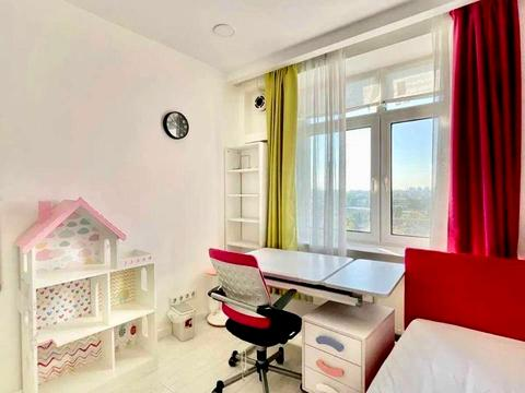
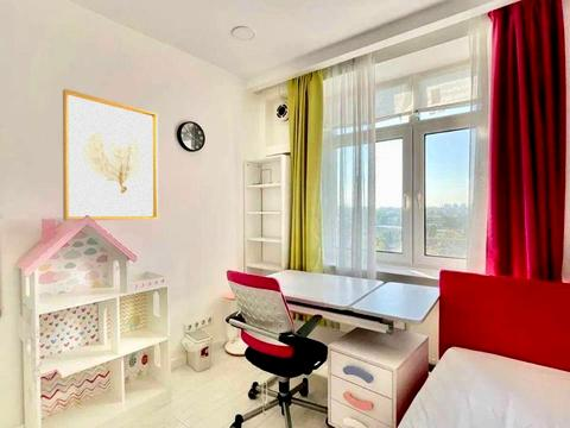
+ wall art [62,88,159,222]
